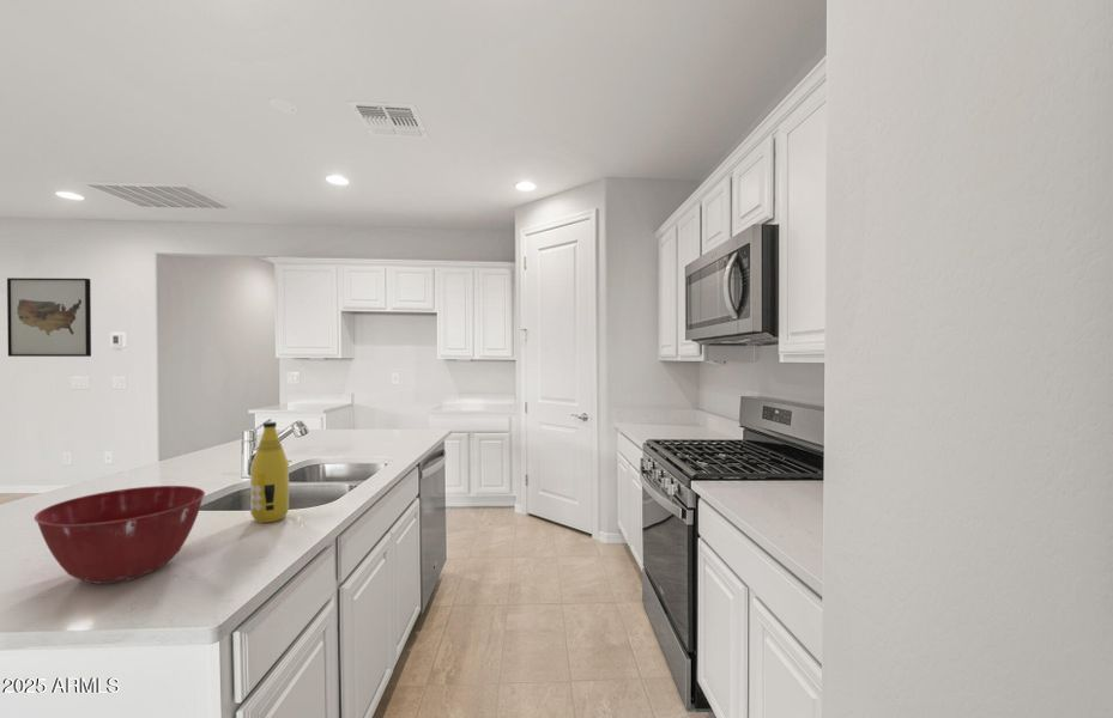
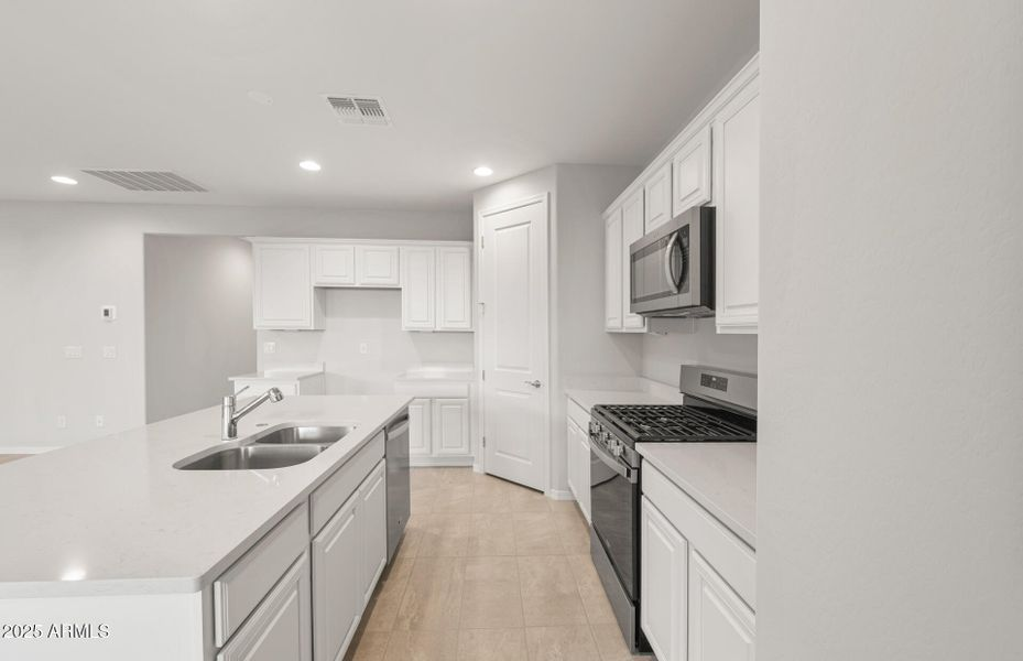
- wall art [6,276,92,358]
- mixing bowl [34,485,206,585]
- bottle [249,421,290,524]
